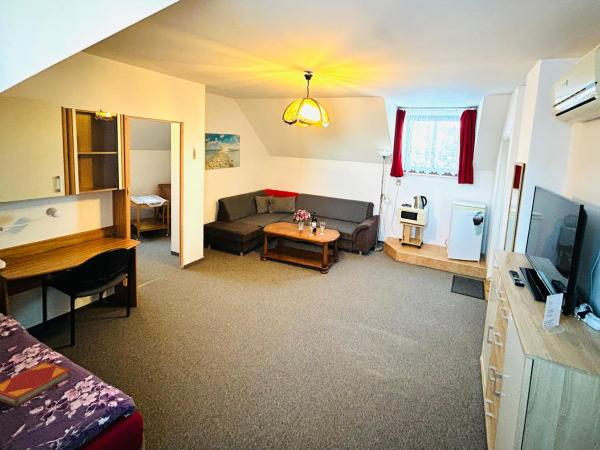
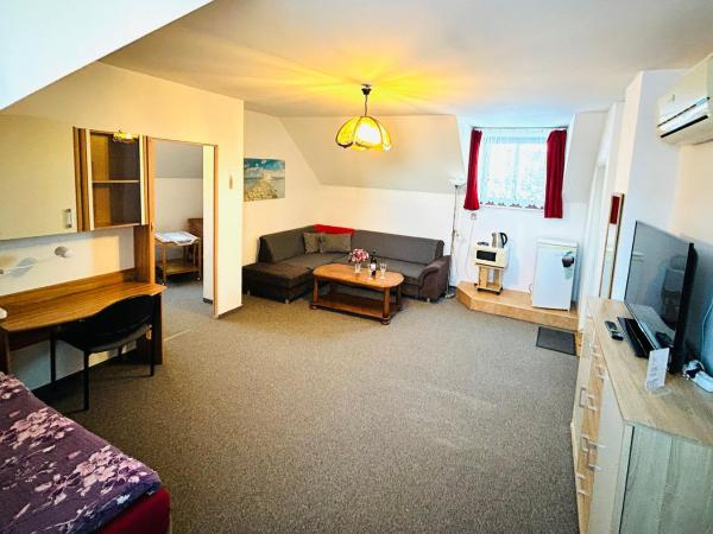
- hardback book [0,361,71,408]
